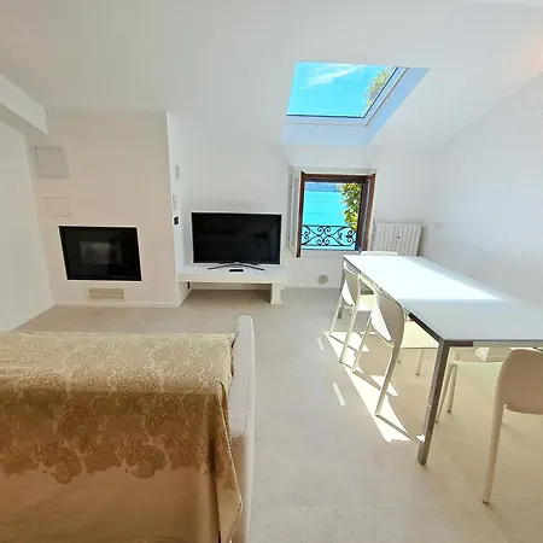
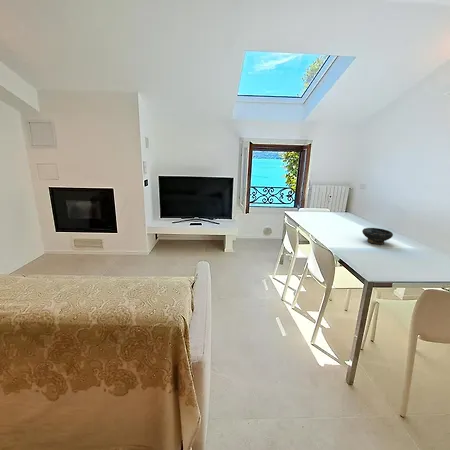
+ bowl [361,227,394,245]
